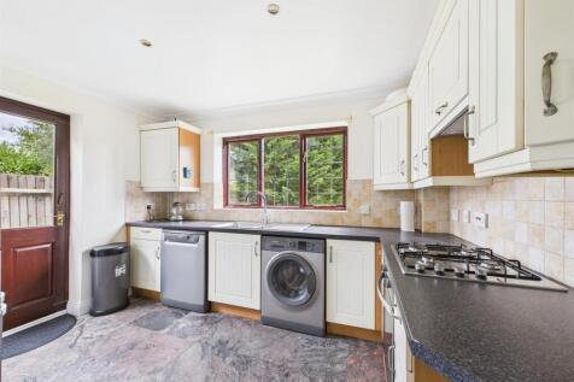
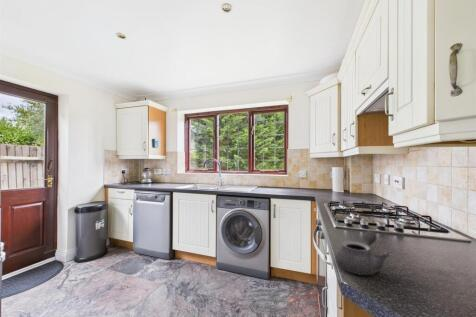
+ teapot [335,230,391,276]
